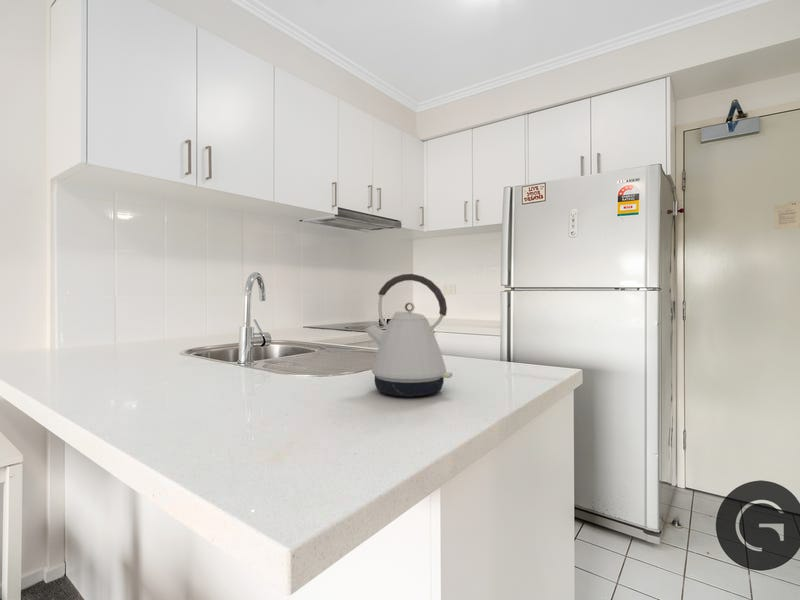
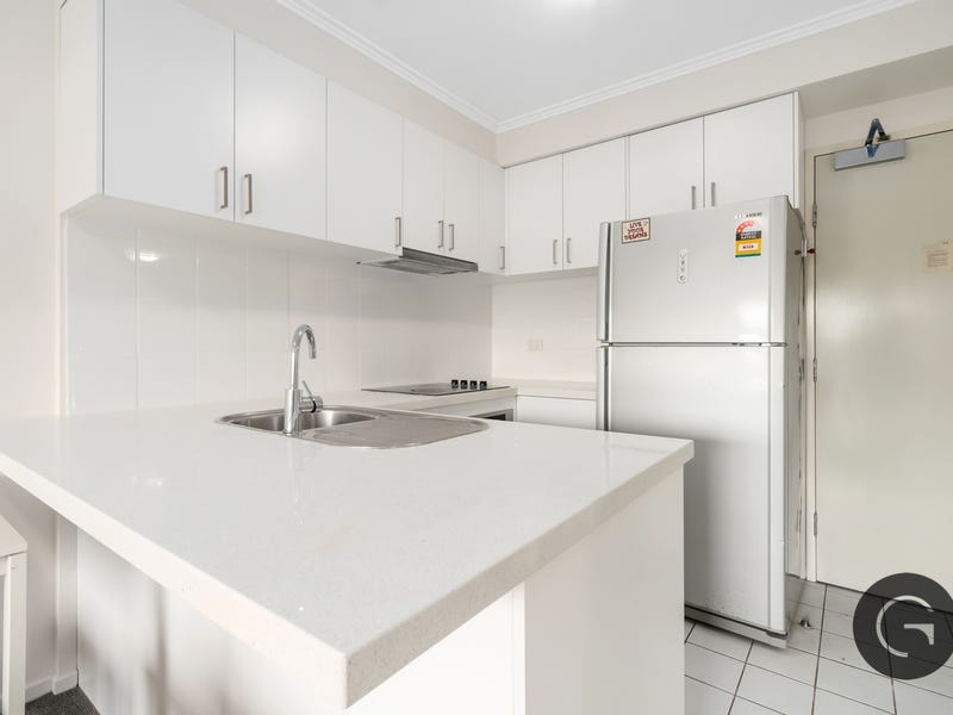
- kettle [364,273,453,398]
